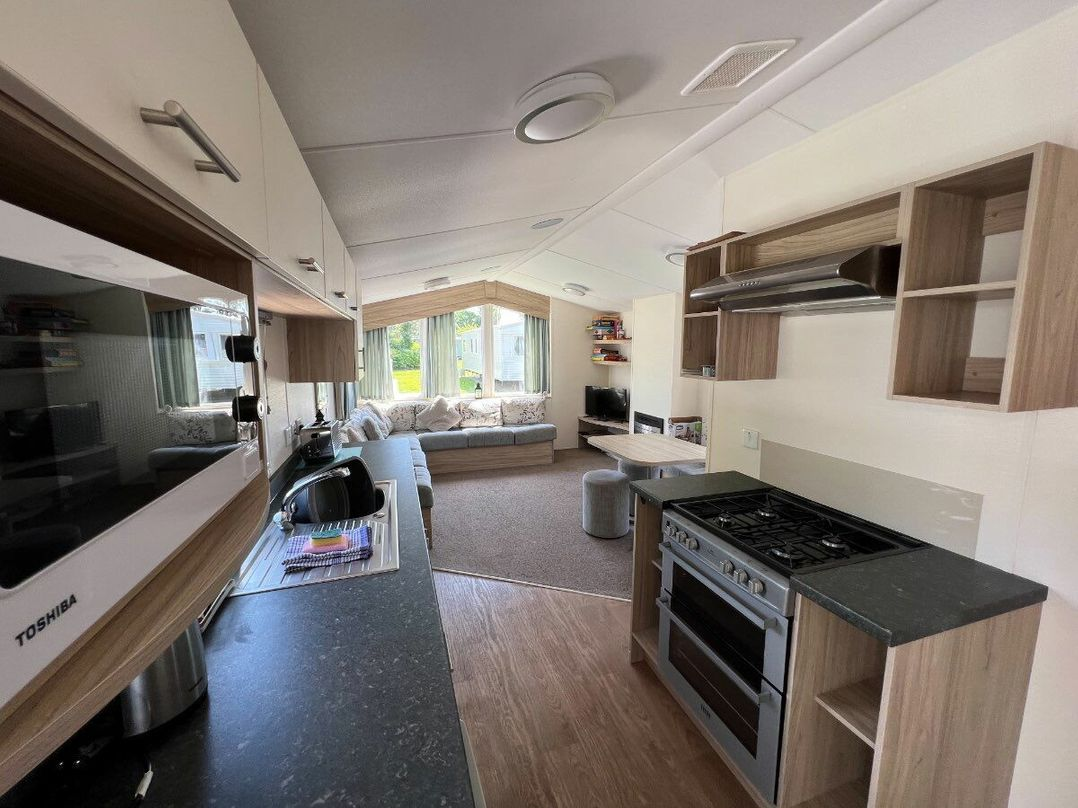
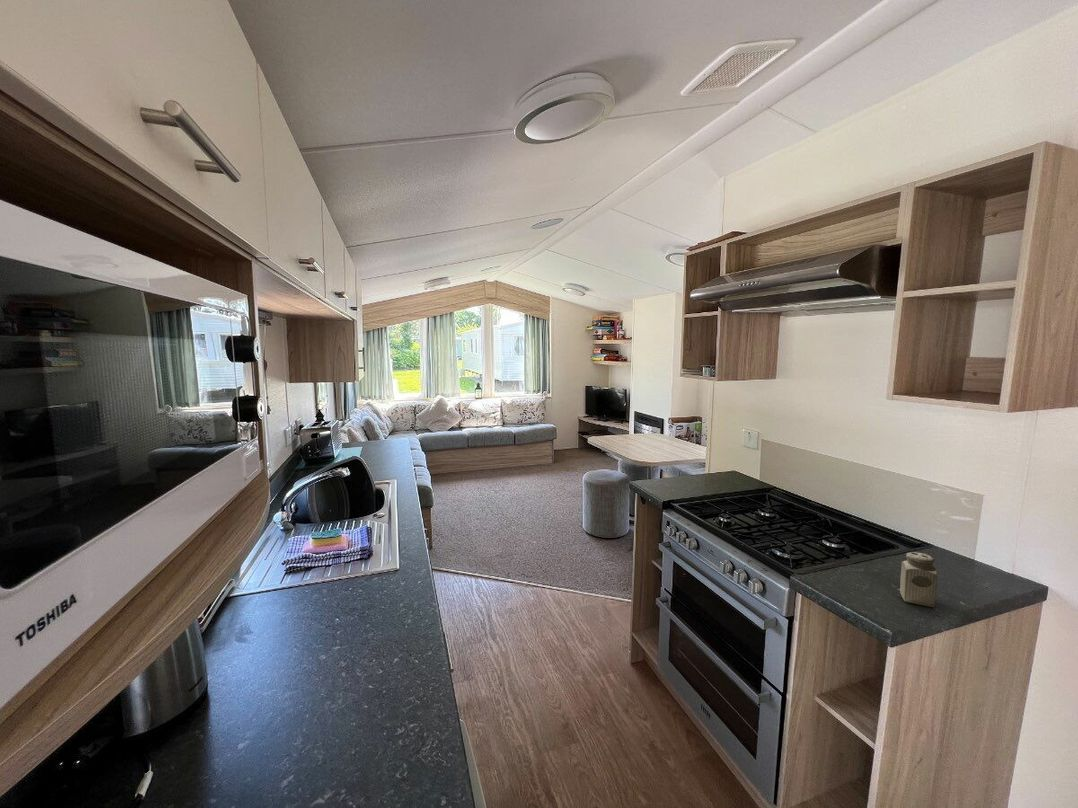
+ salt shaker [899,551,938,608]
